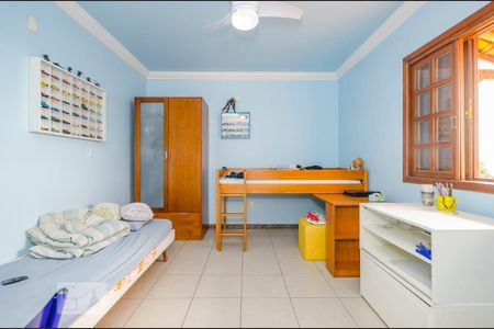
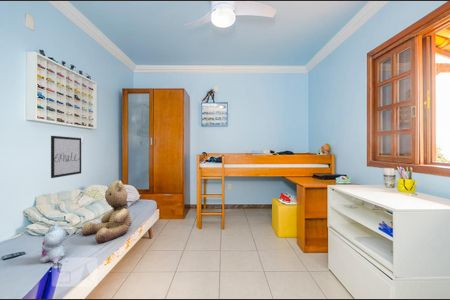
+ wall art [50,135,82,179]
+ teddy bear [81,179,133,244]
+ plush toy [39,220,67,264]
